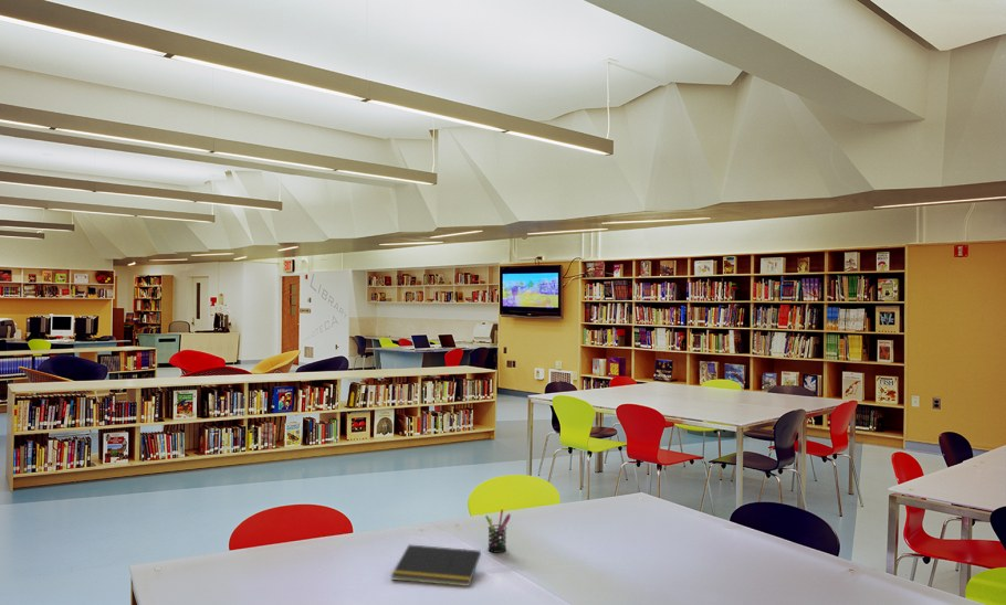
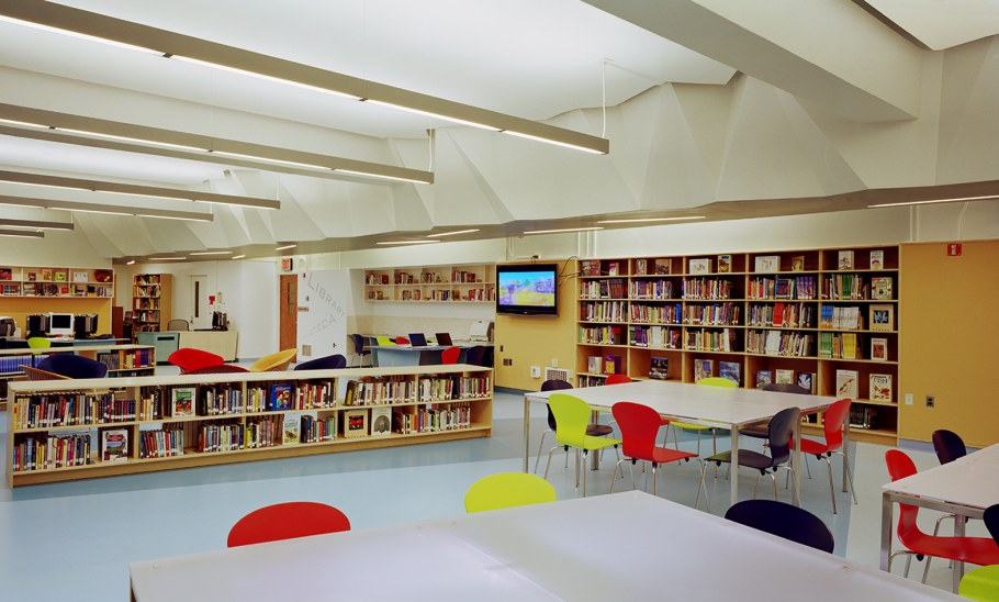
- pen holder [484,508,512,554]
- notepad [390,543,482,587]
